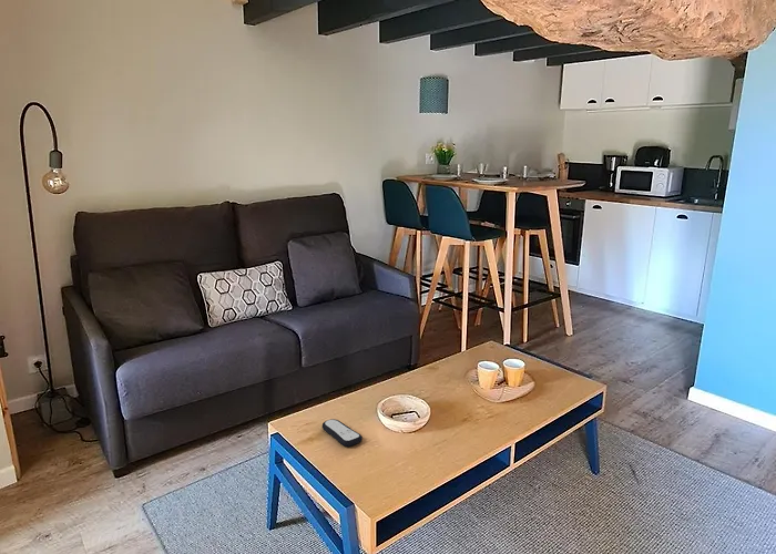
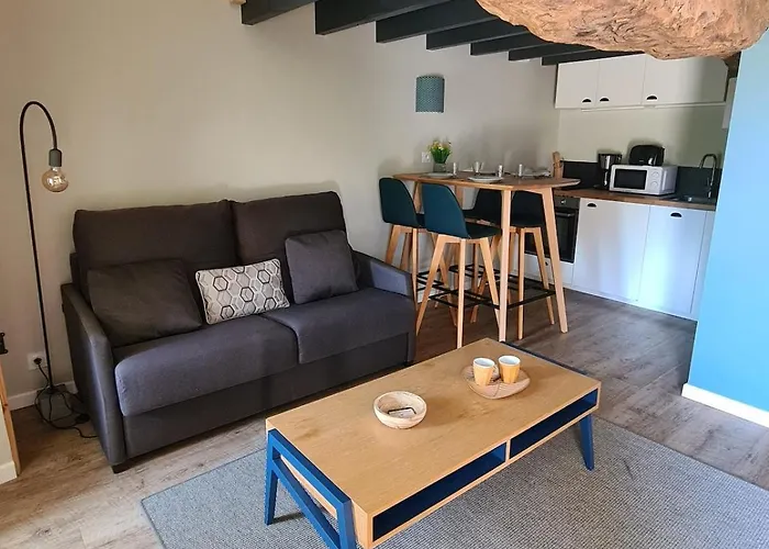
- remote control [321,418,364,448]
